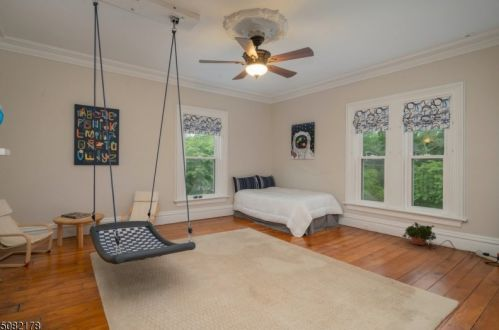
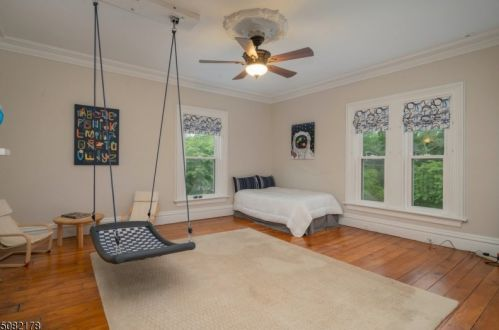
- potted plant [401,221,437,249]
